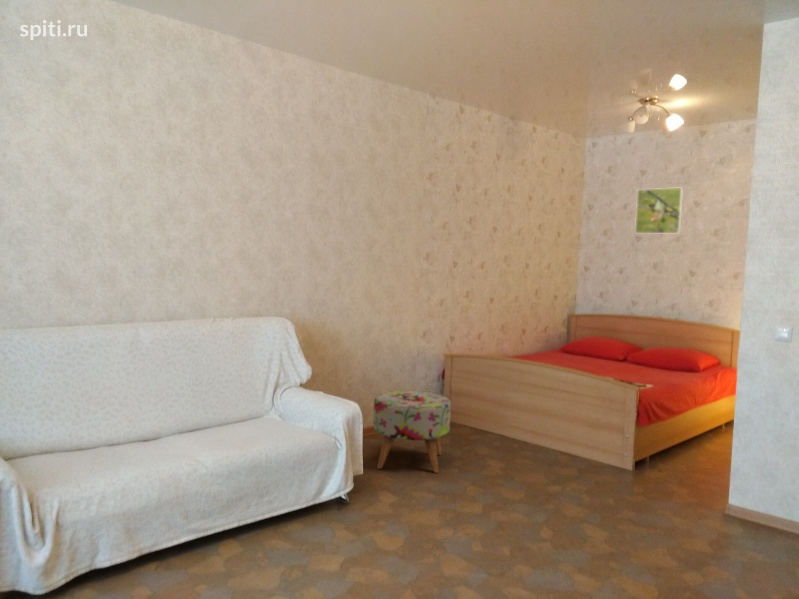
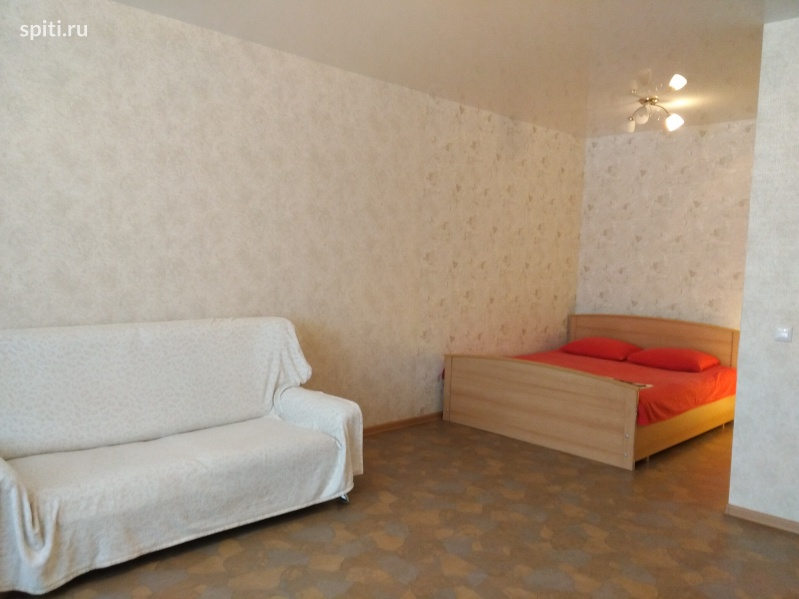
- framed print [634,187,684,234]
- ottoman [372,390,452,474]
